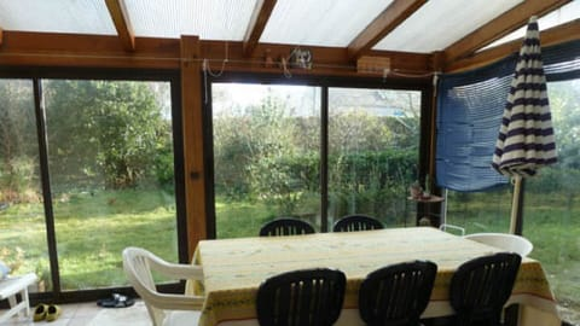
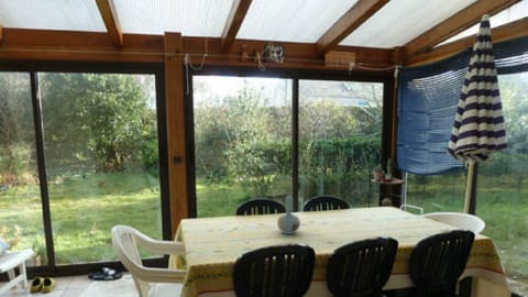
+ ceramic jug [276,195,301,235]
